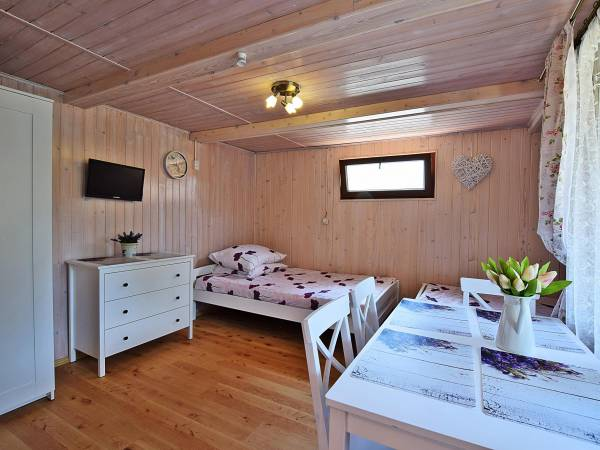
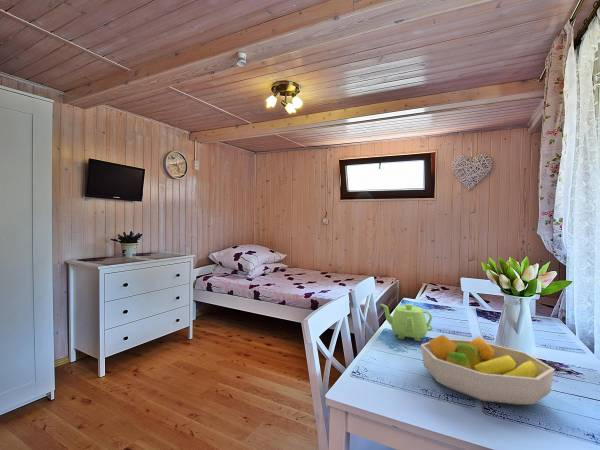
+ fruit bowl [420,334,556,406]
+ teapot [379,303,434,342]
